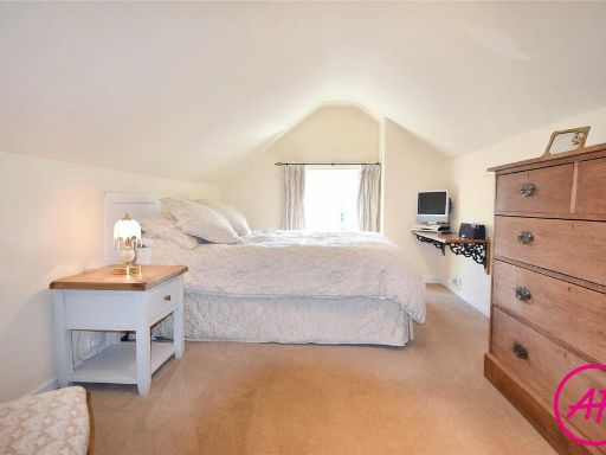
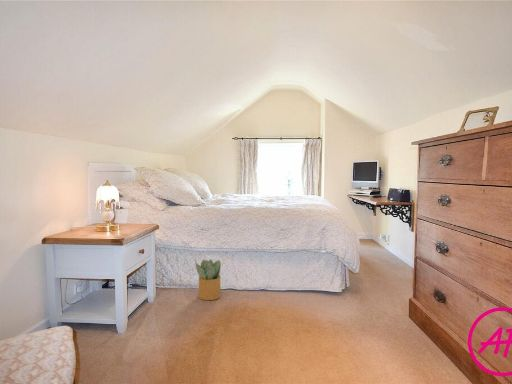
+ potted plant [194,259,222,301]
